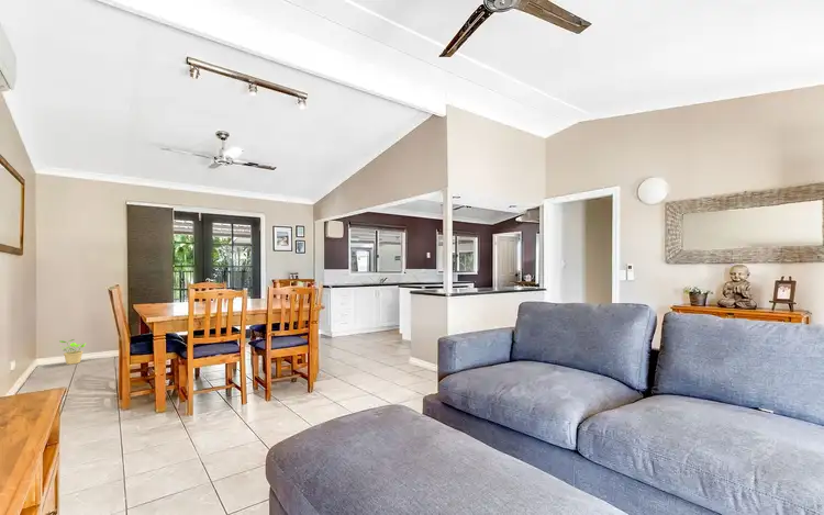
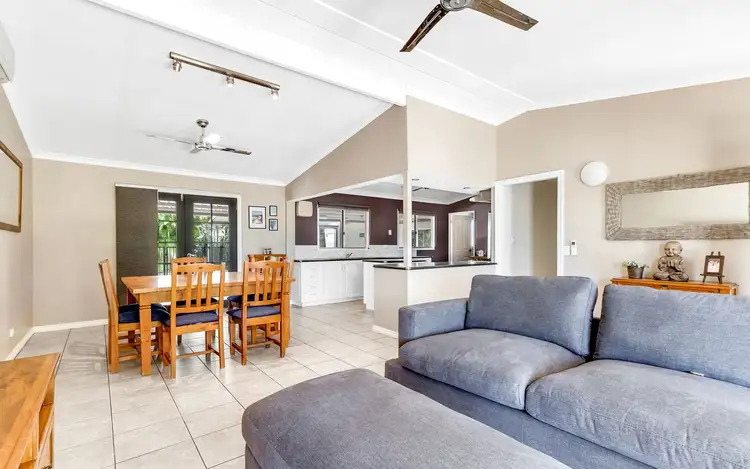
- potted plant [57,338,87,366]
